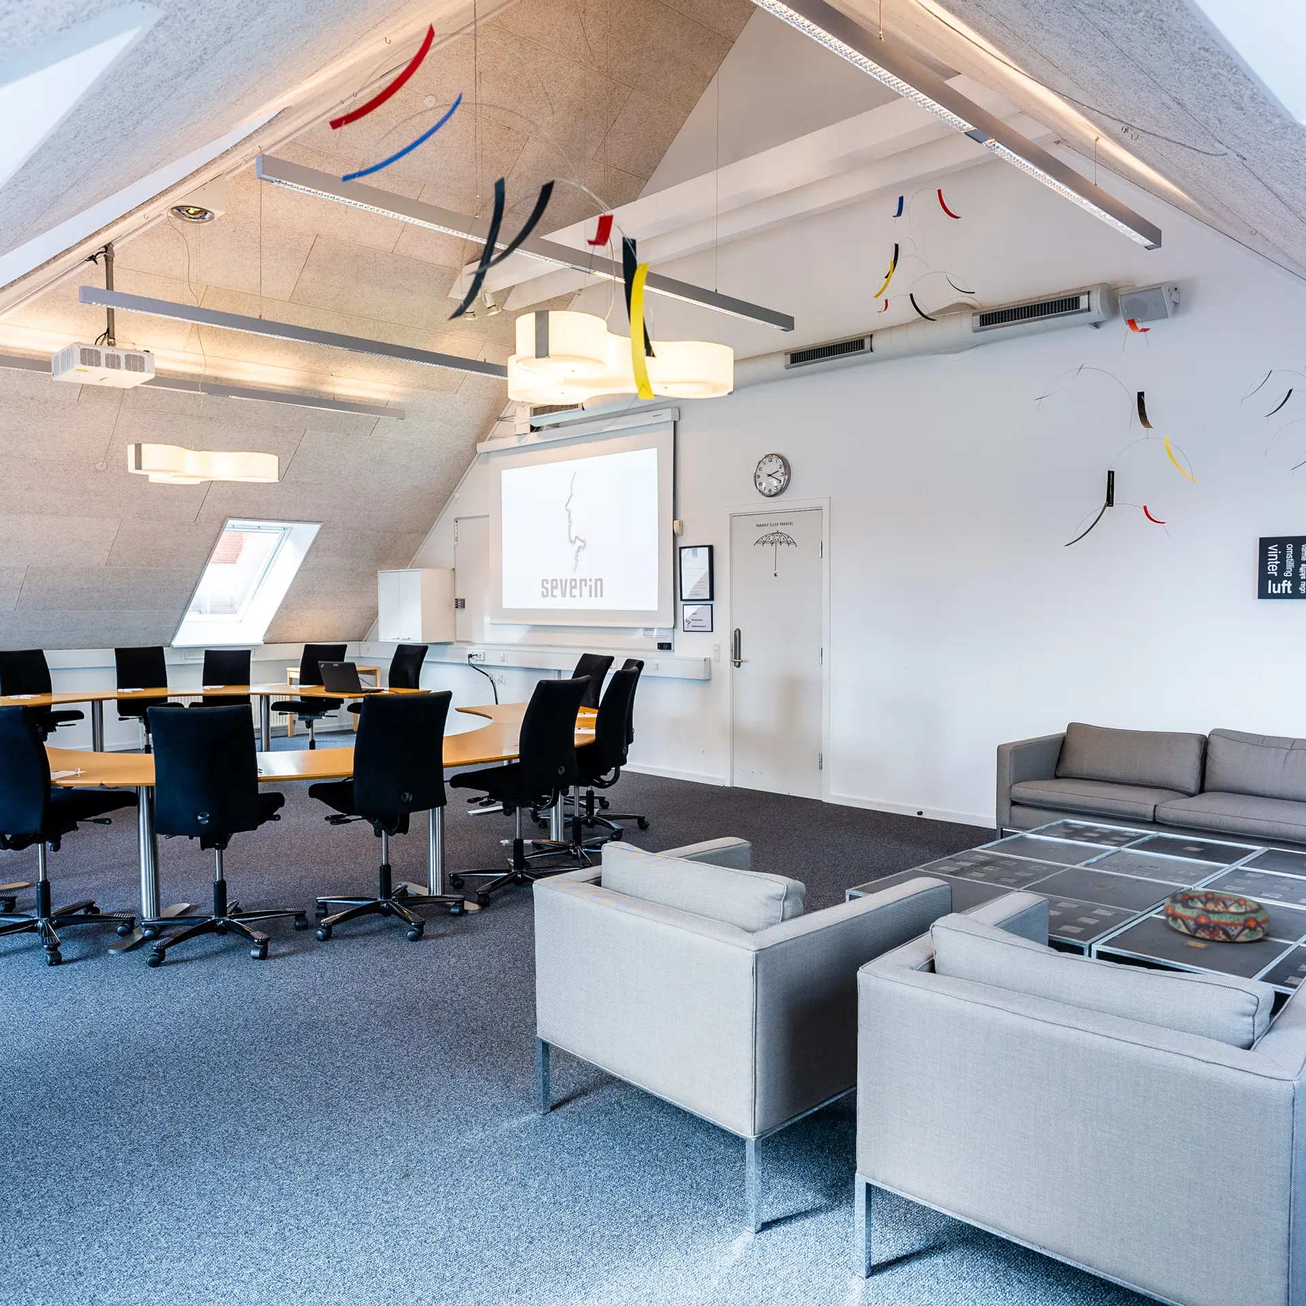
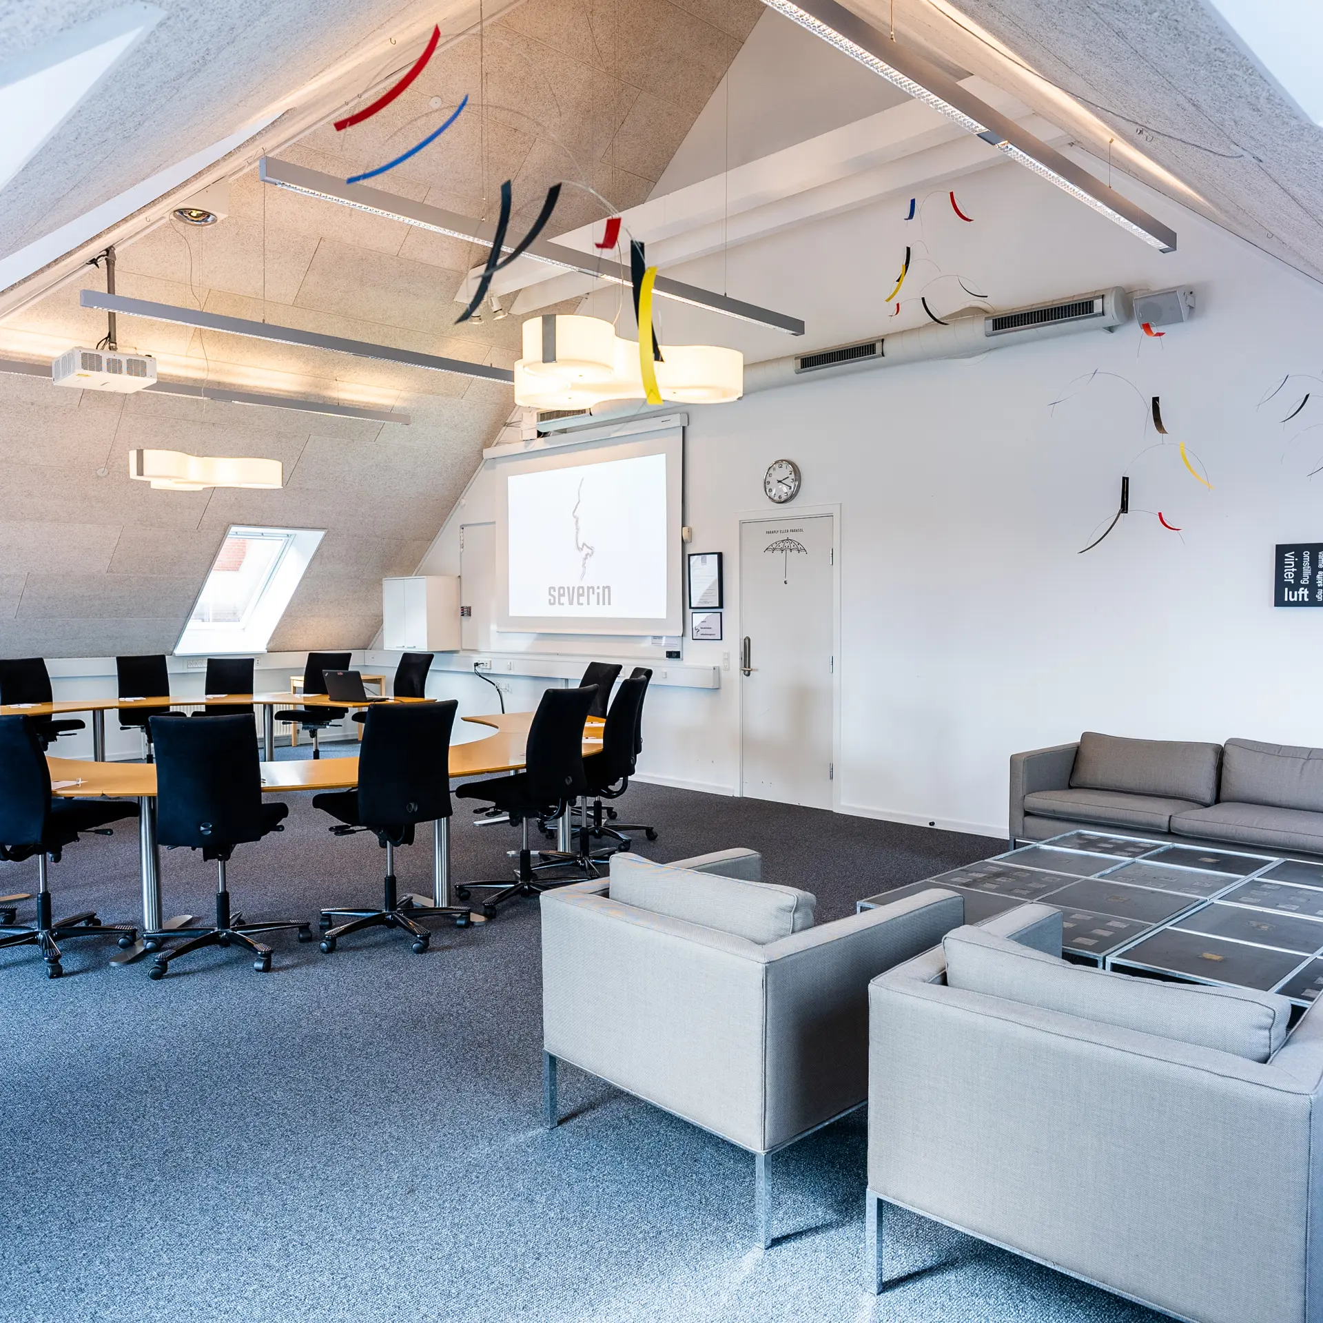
- decorative bowl [1162,890,1271,942]
